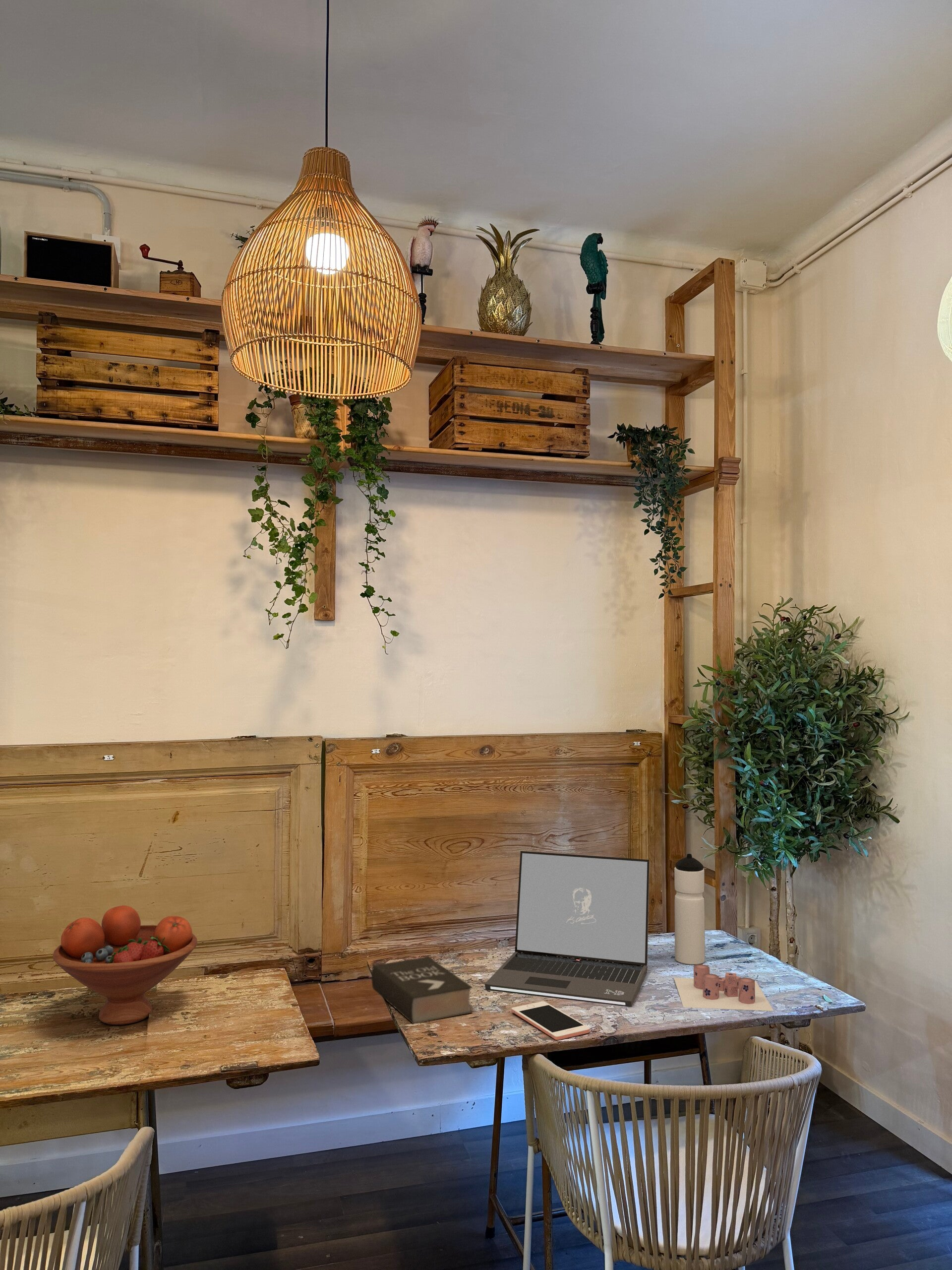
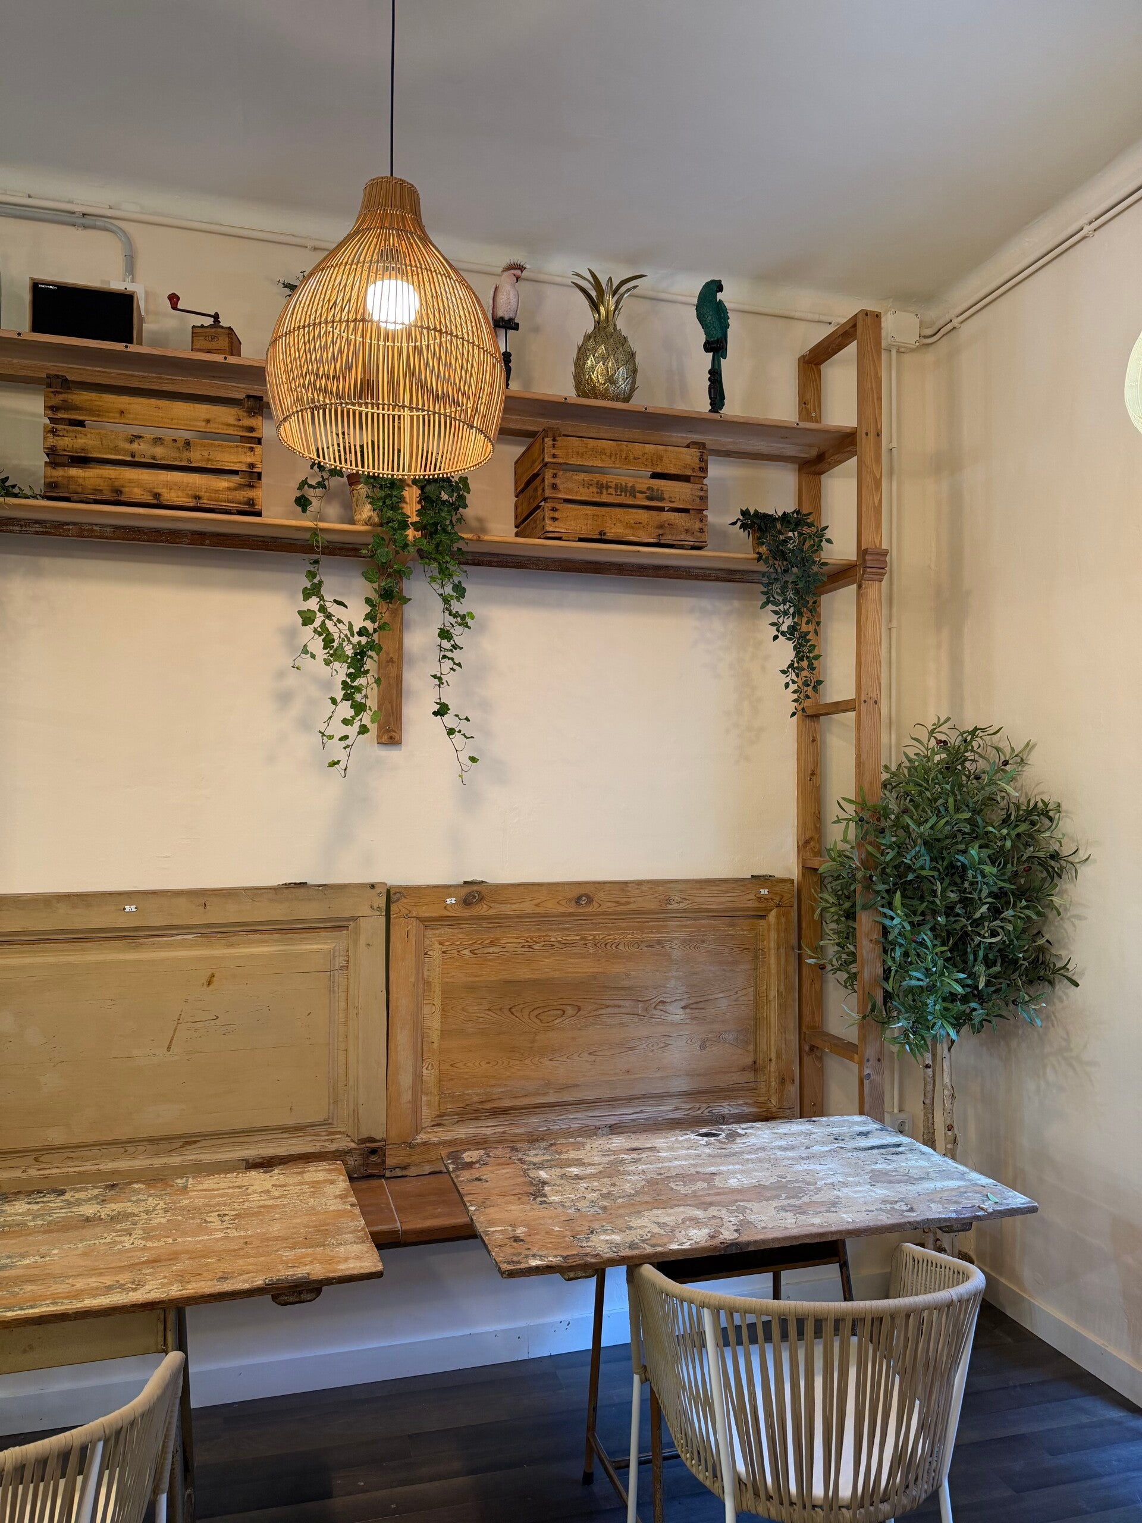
- book [371,956,473,1024]
- candle [673,964,774,1012]
- cell phone [511,1001,591,1040]
- laptop [484,850,650,1007]
- water bottle [674,853,706,965]
- fruit bowl [52,905,198,1025]
